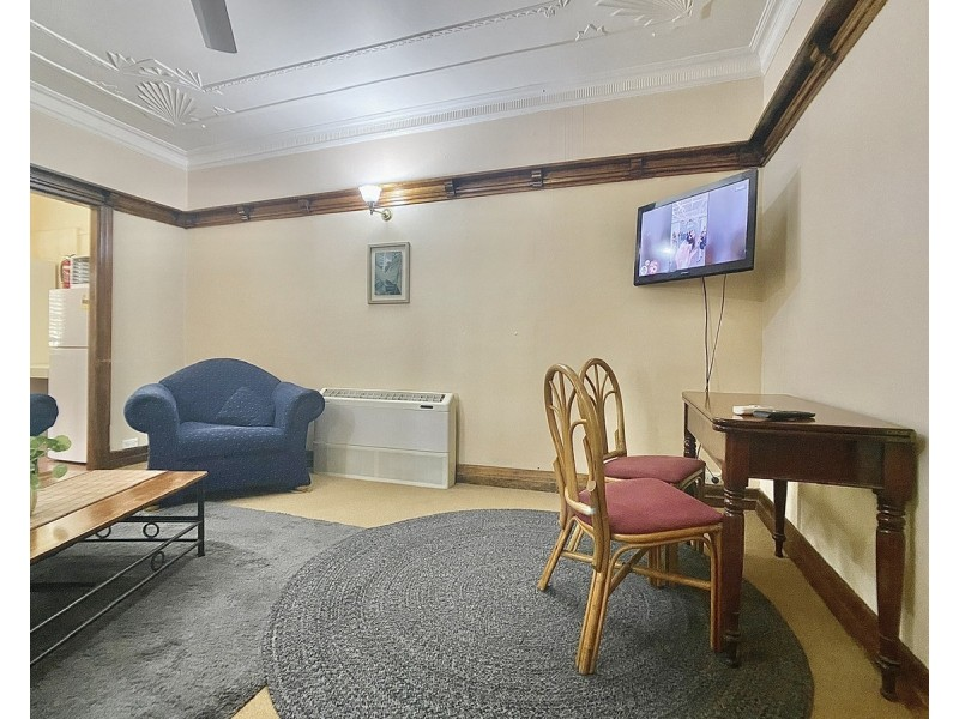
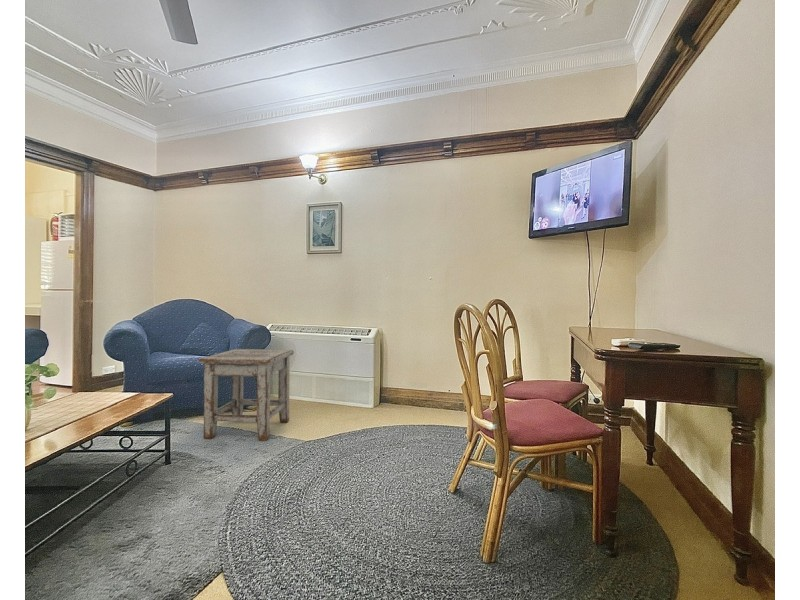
+ stool [198,348,295,442]
